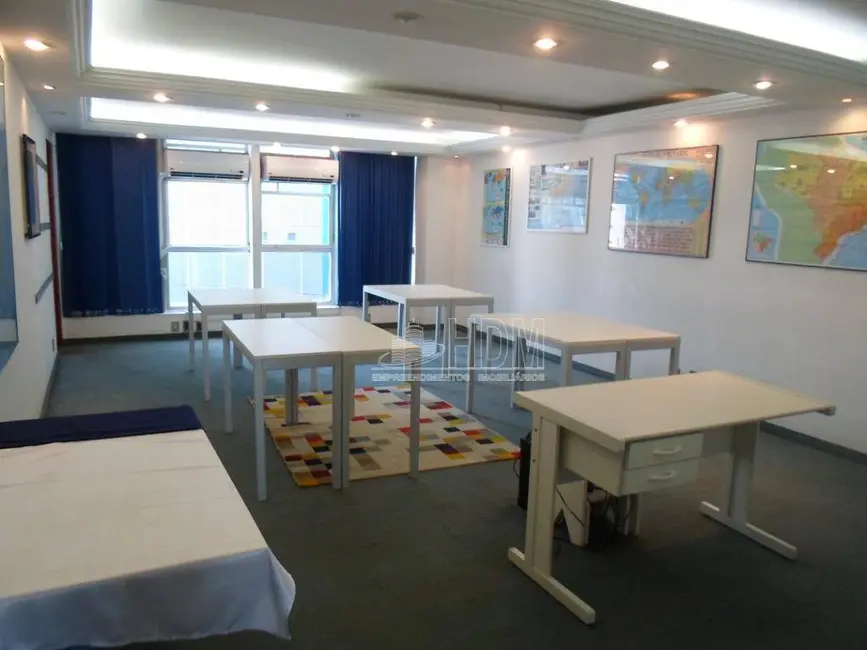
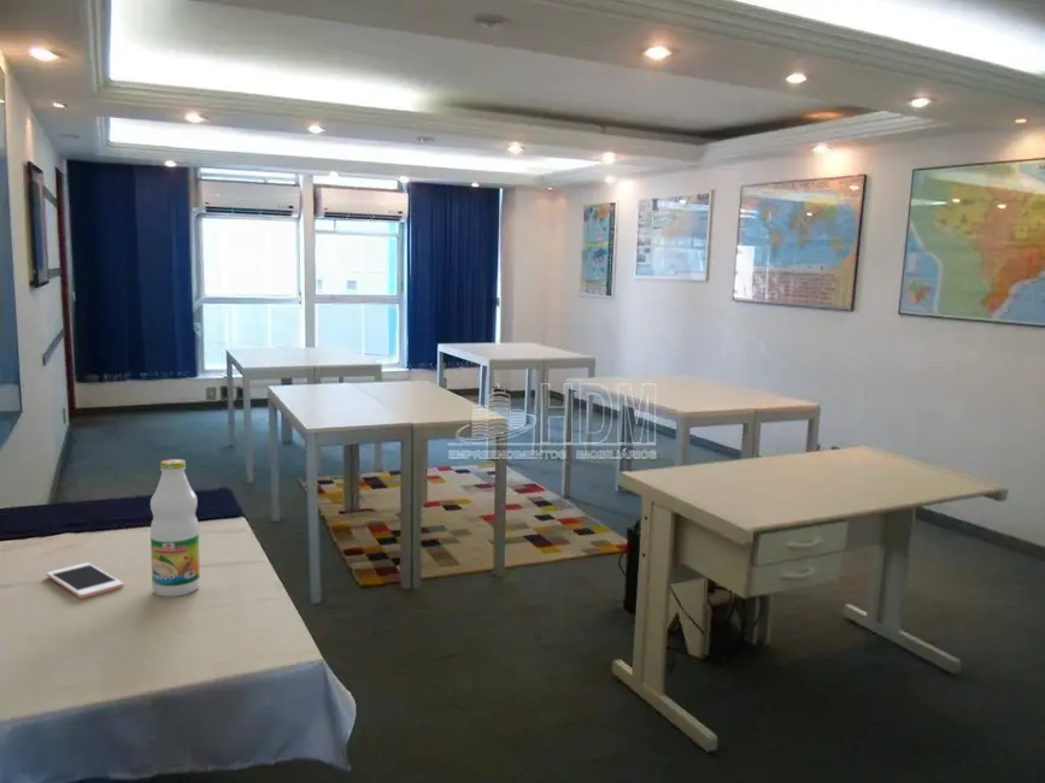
+ cell phone [46,561,125,600]
+ bottle [149,458,201,597]
